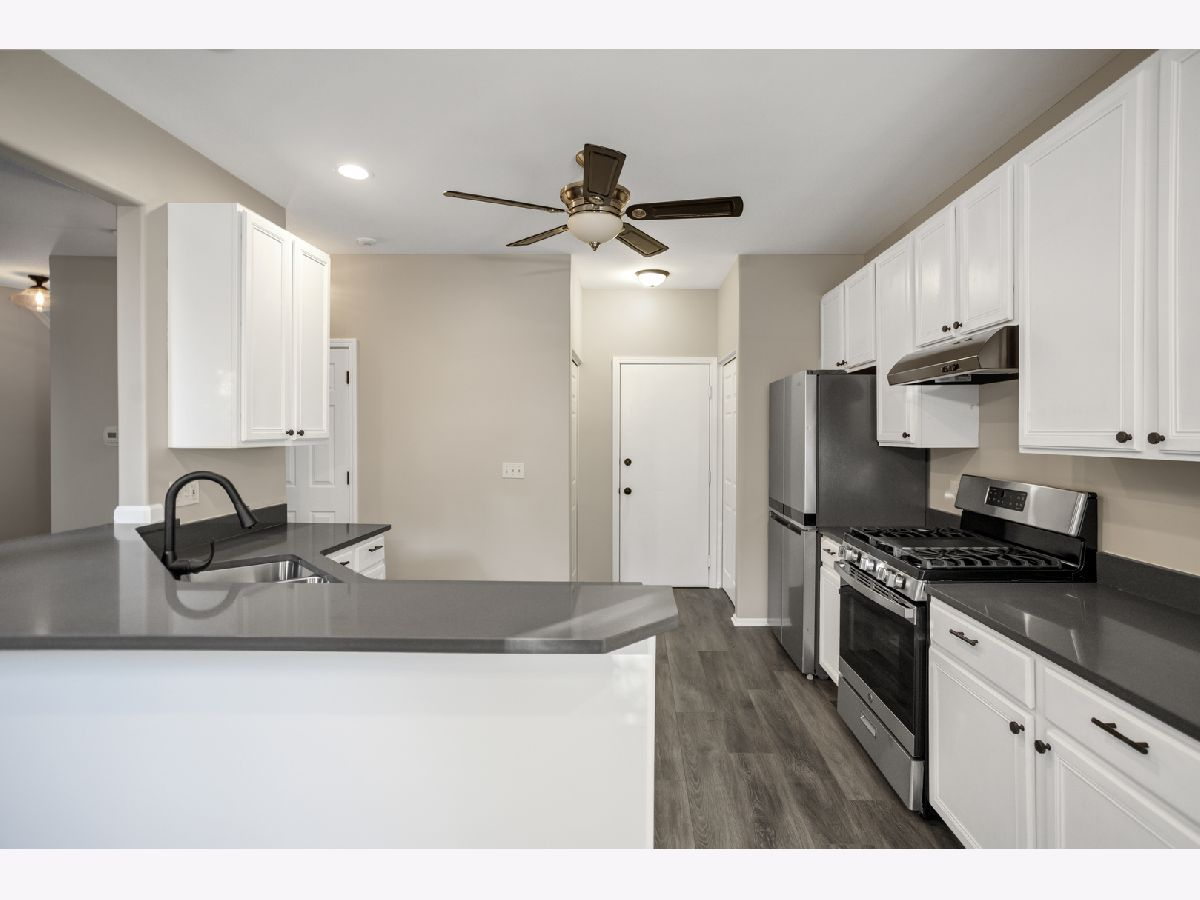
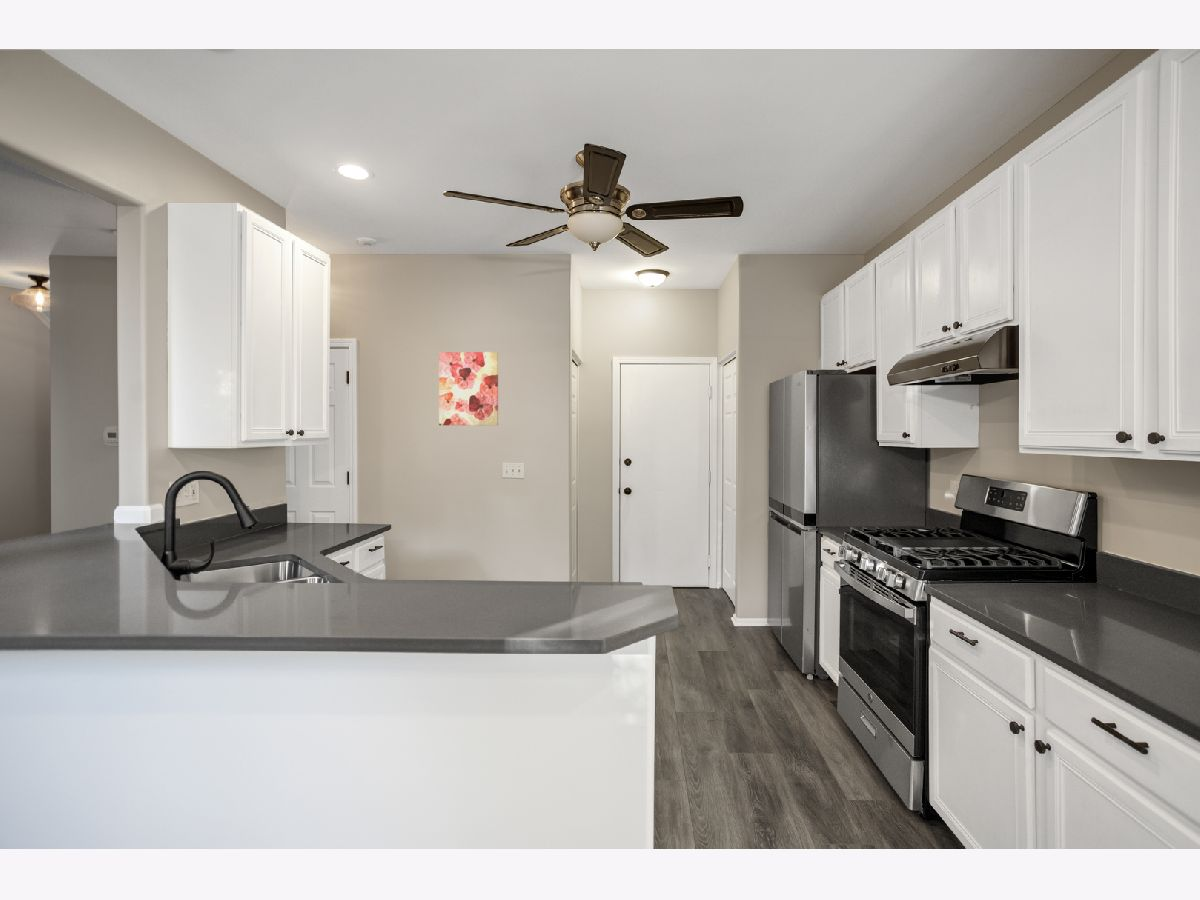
+ wall art [438,351,499,426]
